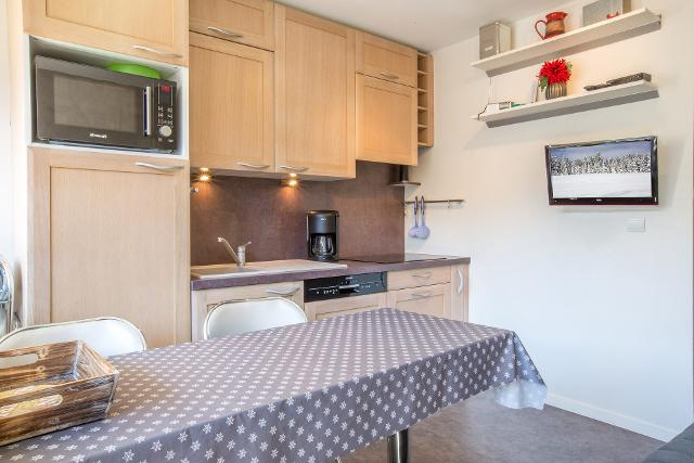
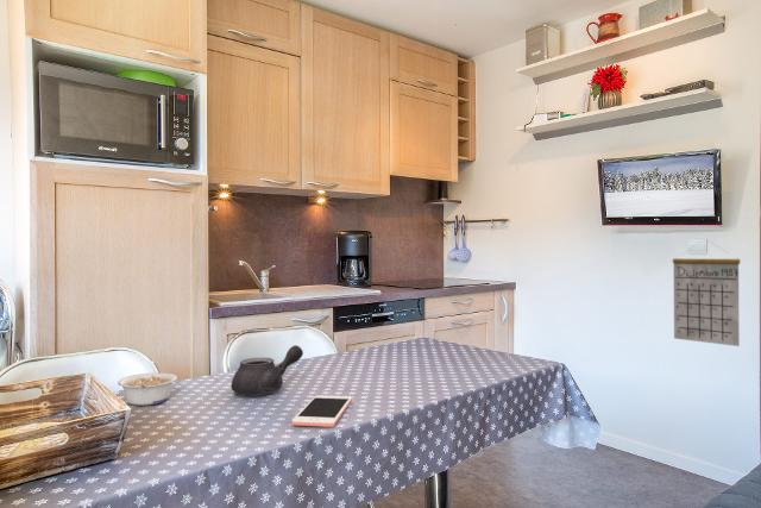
+ teapot [231,344,304,397]
+ legume [117,371,178,407]
+ cell phone [290,395,353,428]
+ calendar [672,239,741,347]
